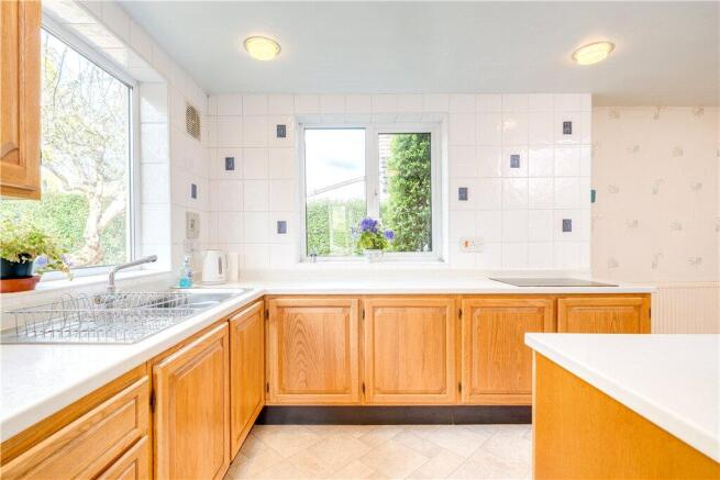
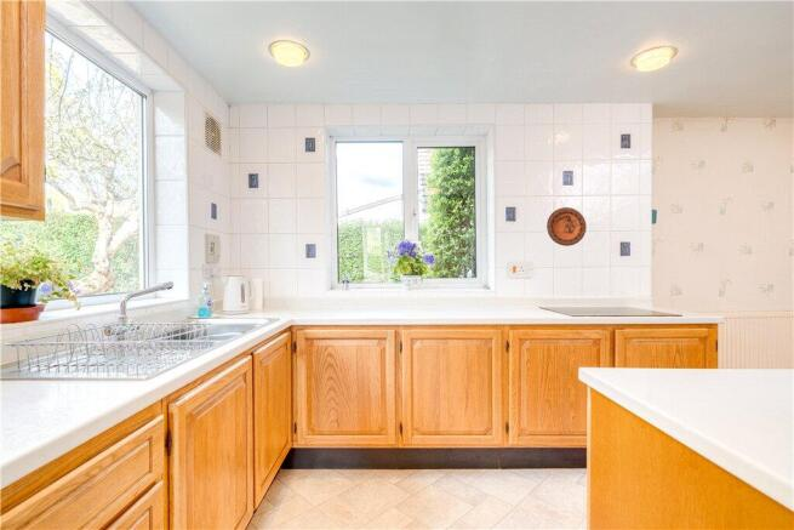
+ decorative plate [545,206,588,247]
